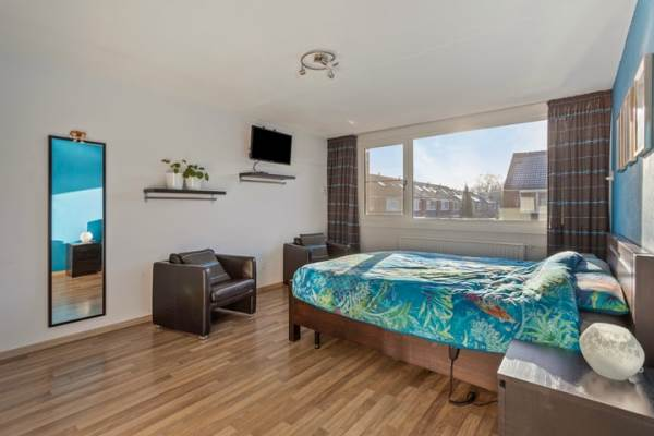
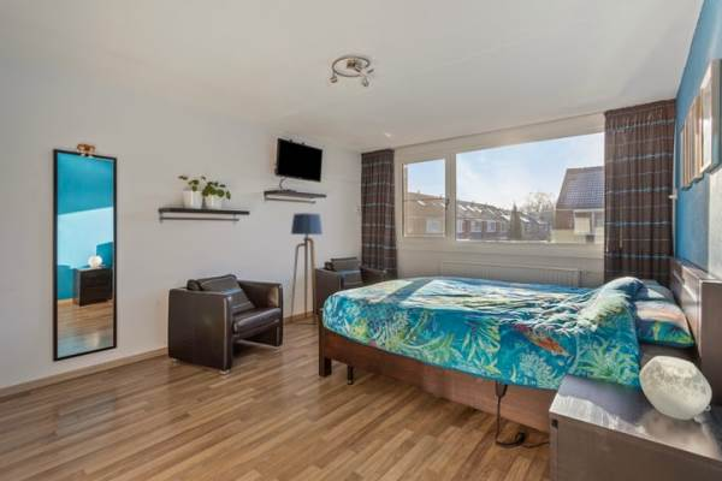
+ floor lamp [289,212,324,326]
